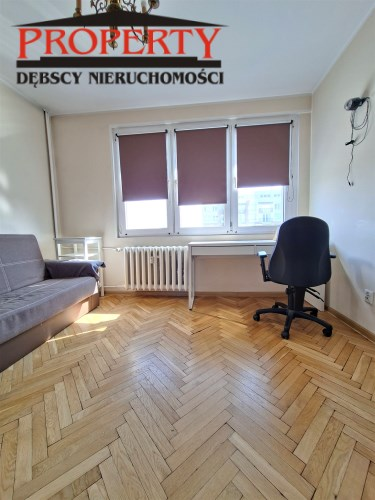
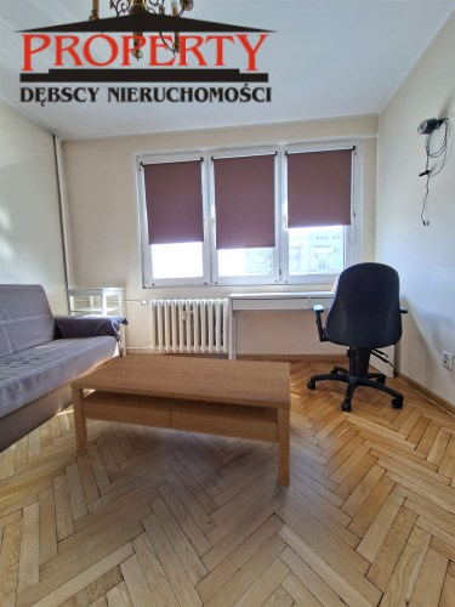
+ coffee table [69,353,292,487]
